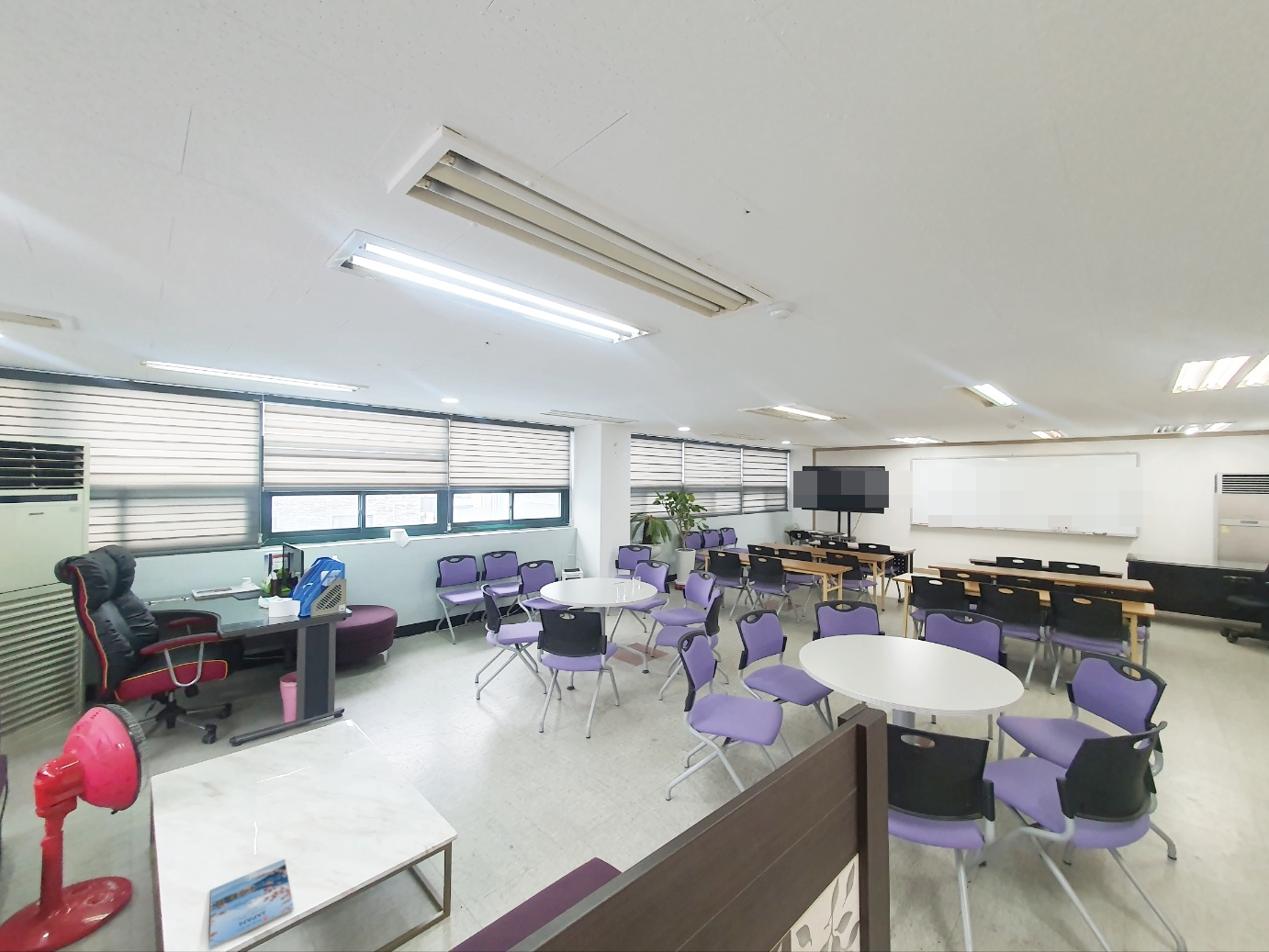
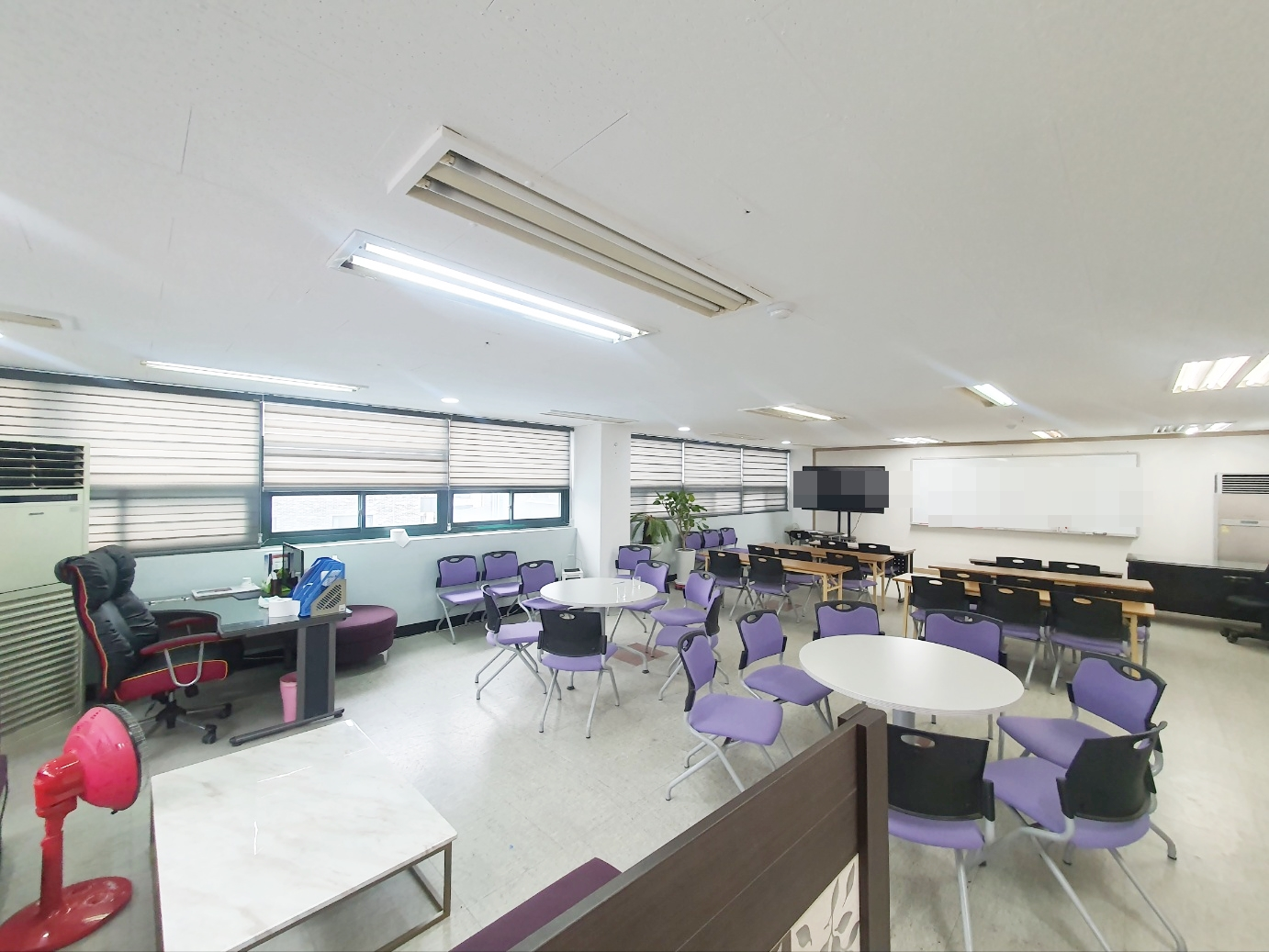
- magazine [208,858,294,950]
